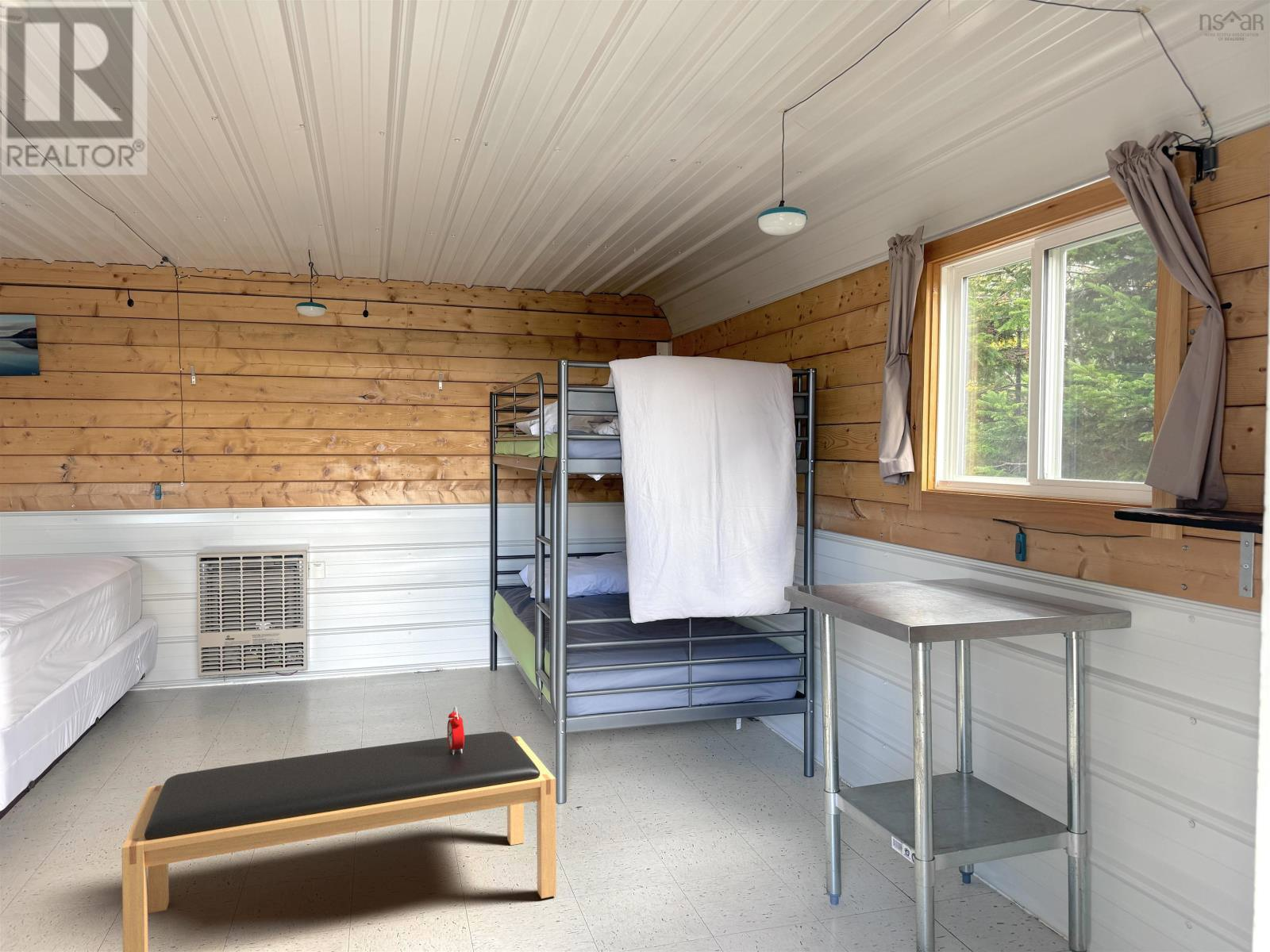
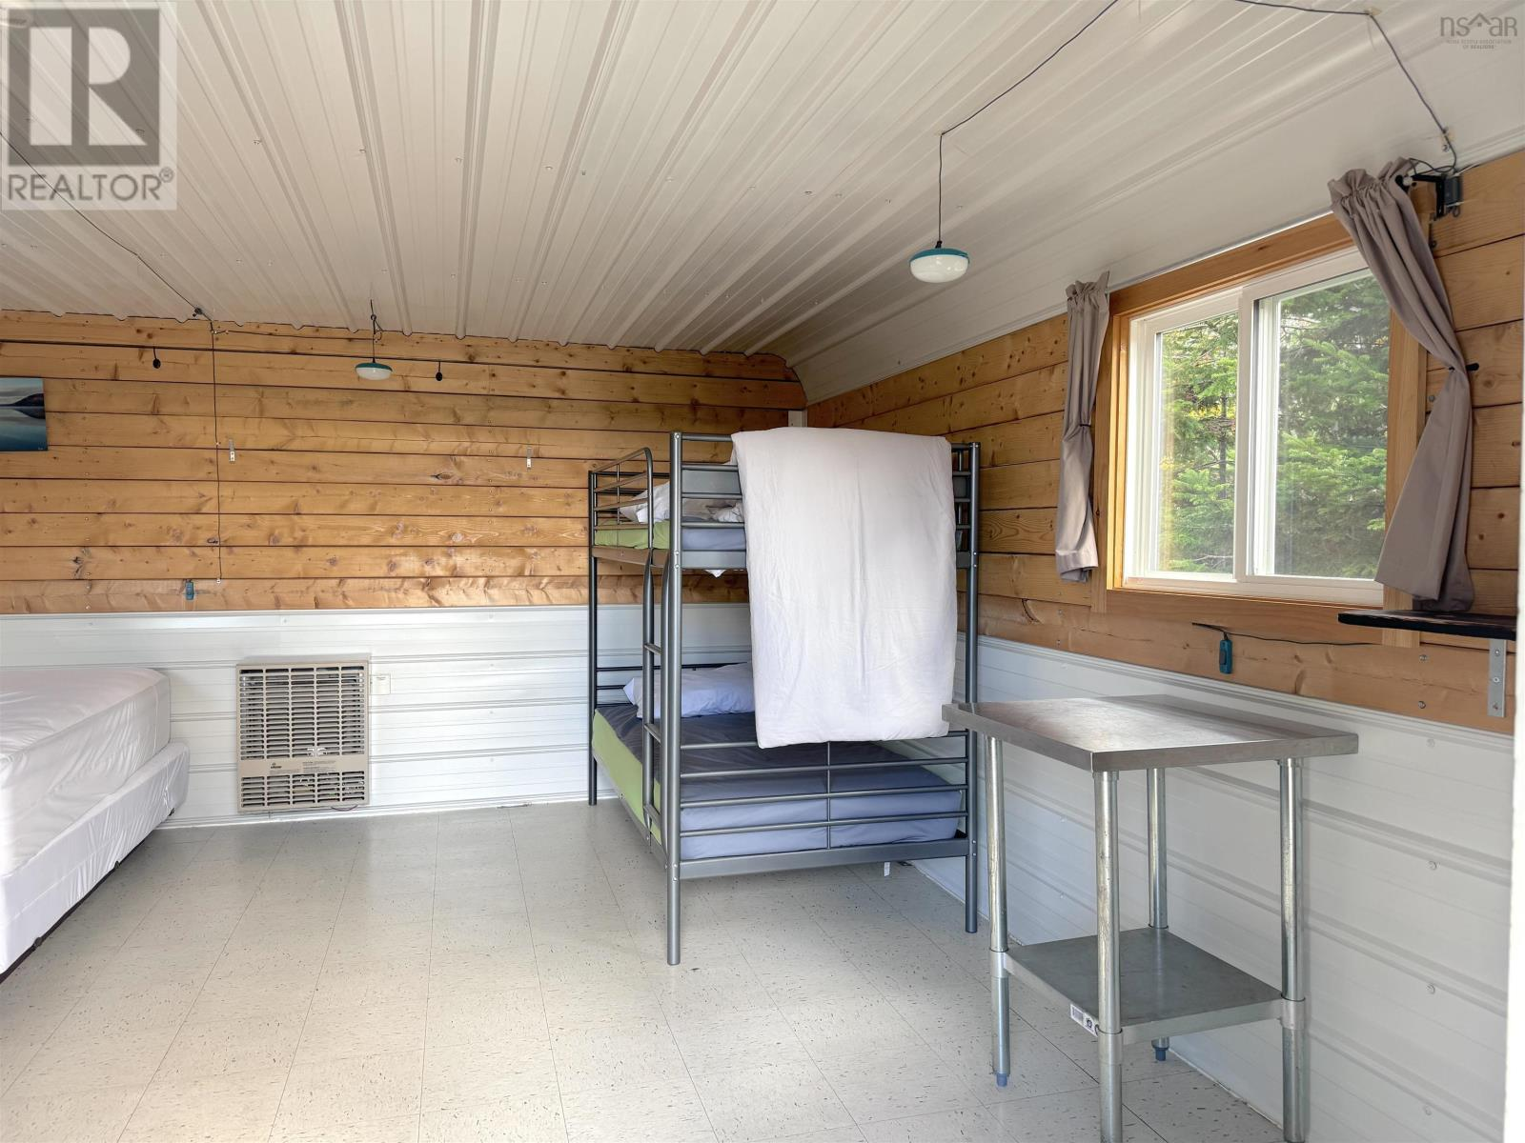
- alarm clock [447,706,465,754]
- bench [121,731,557,952]
